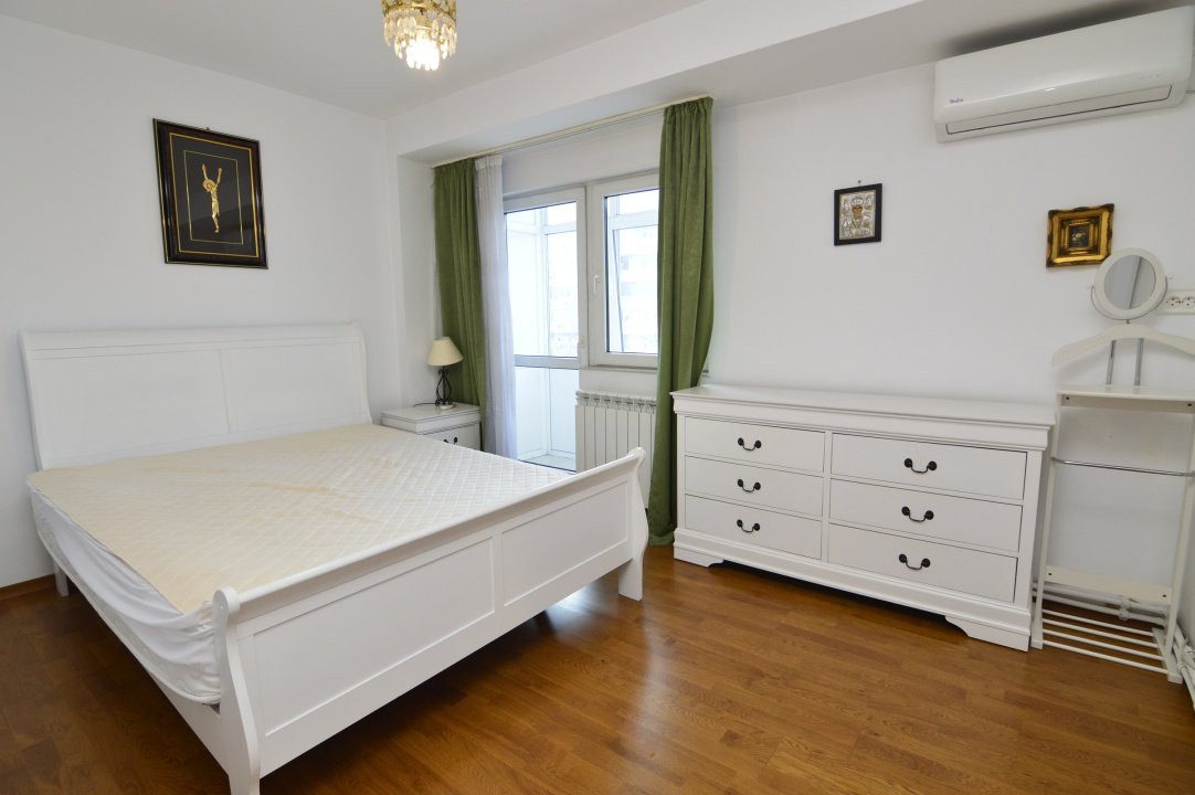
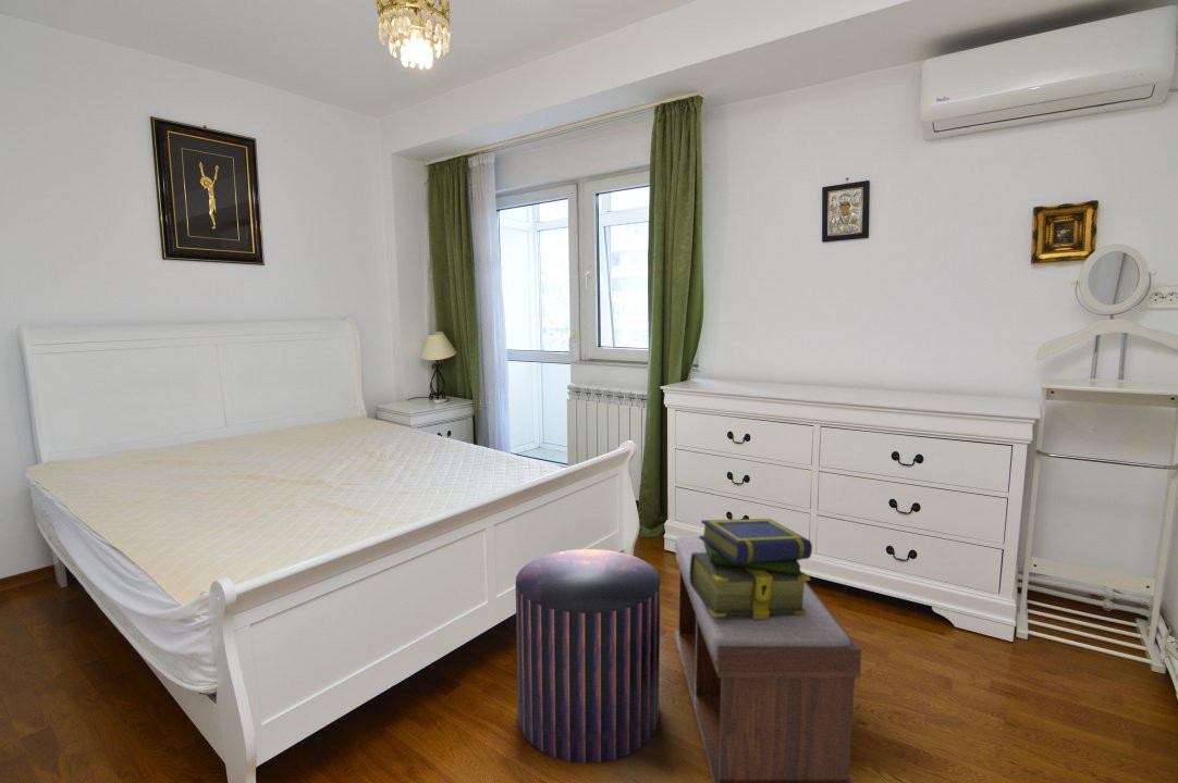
+ pouf [515,548,662,765]
+ stack of books [689,518,813,619]
+ bench [674,535,862,783]
